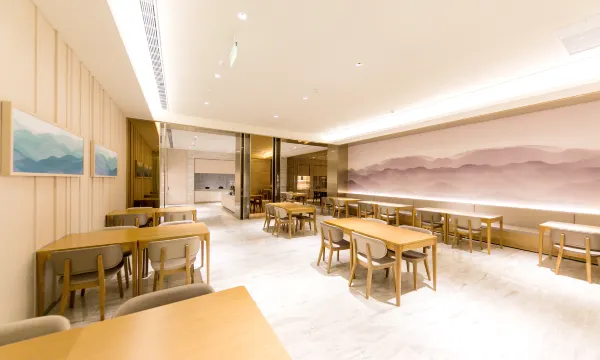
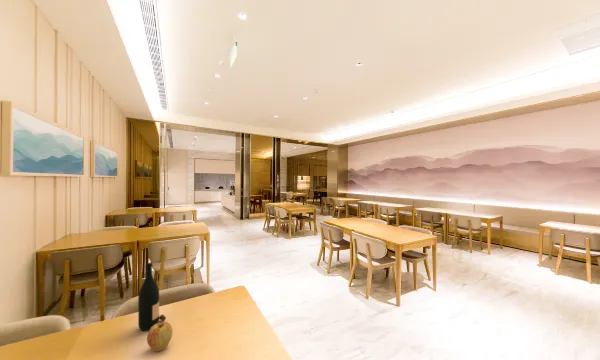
+ wine bottle [137,262,167,332]
+ apple [146,321,174,353]
